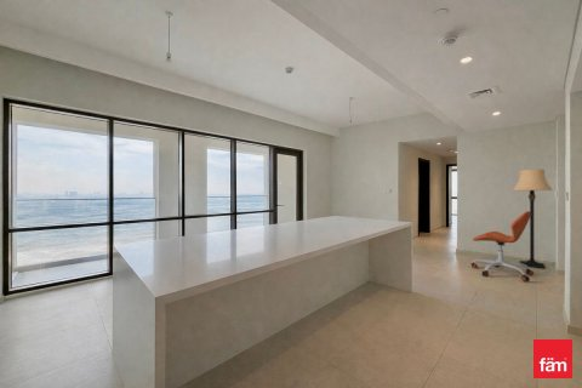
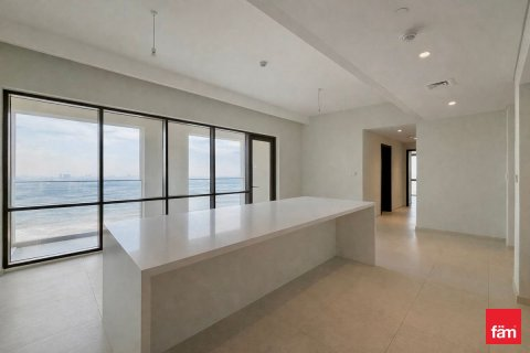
- lamp [512,169,554,270]
- office chair [470,210,535,283]
